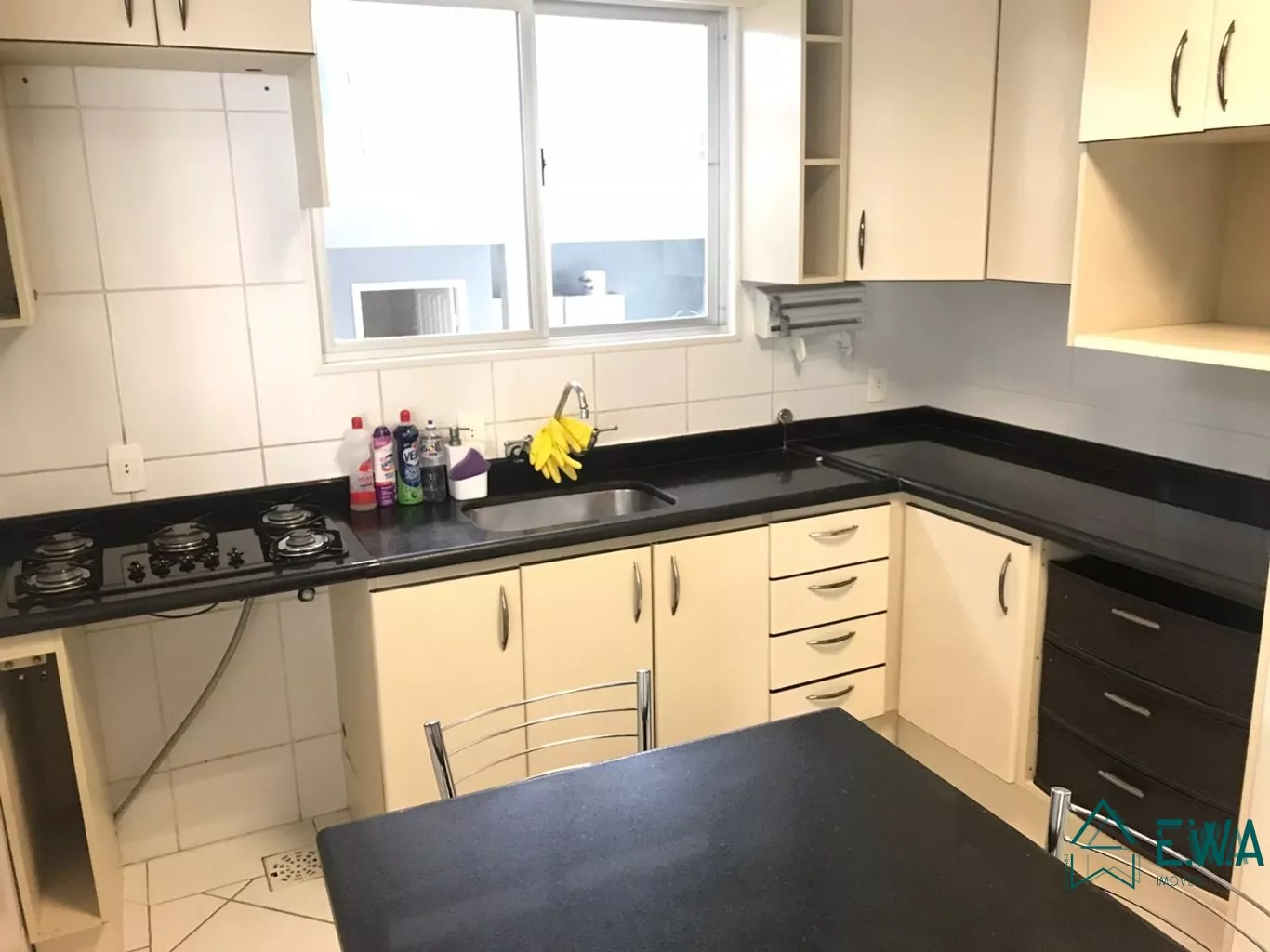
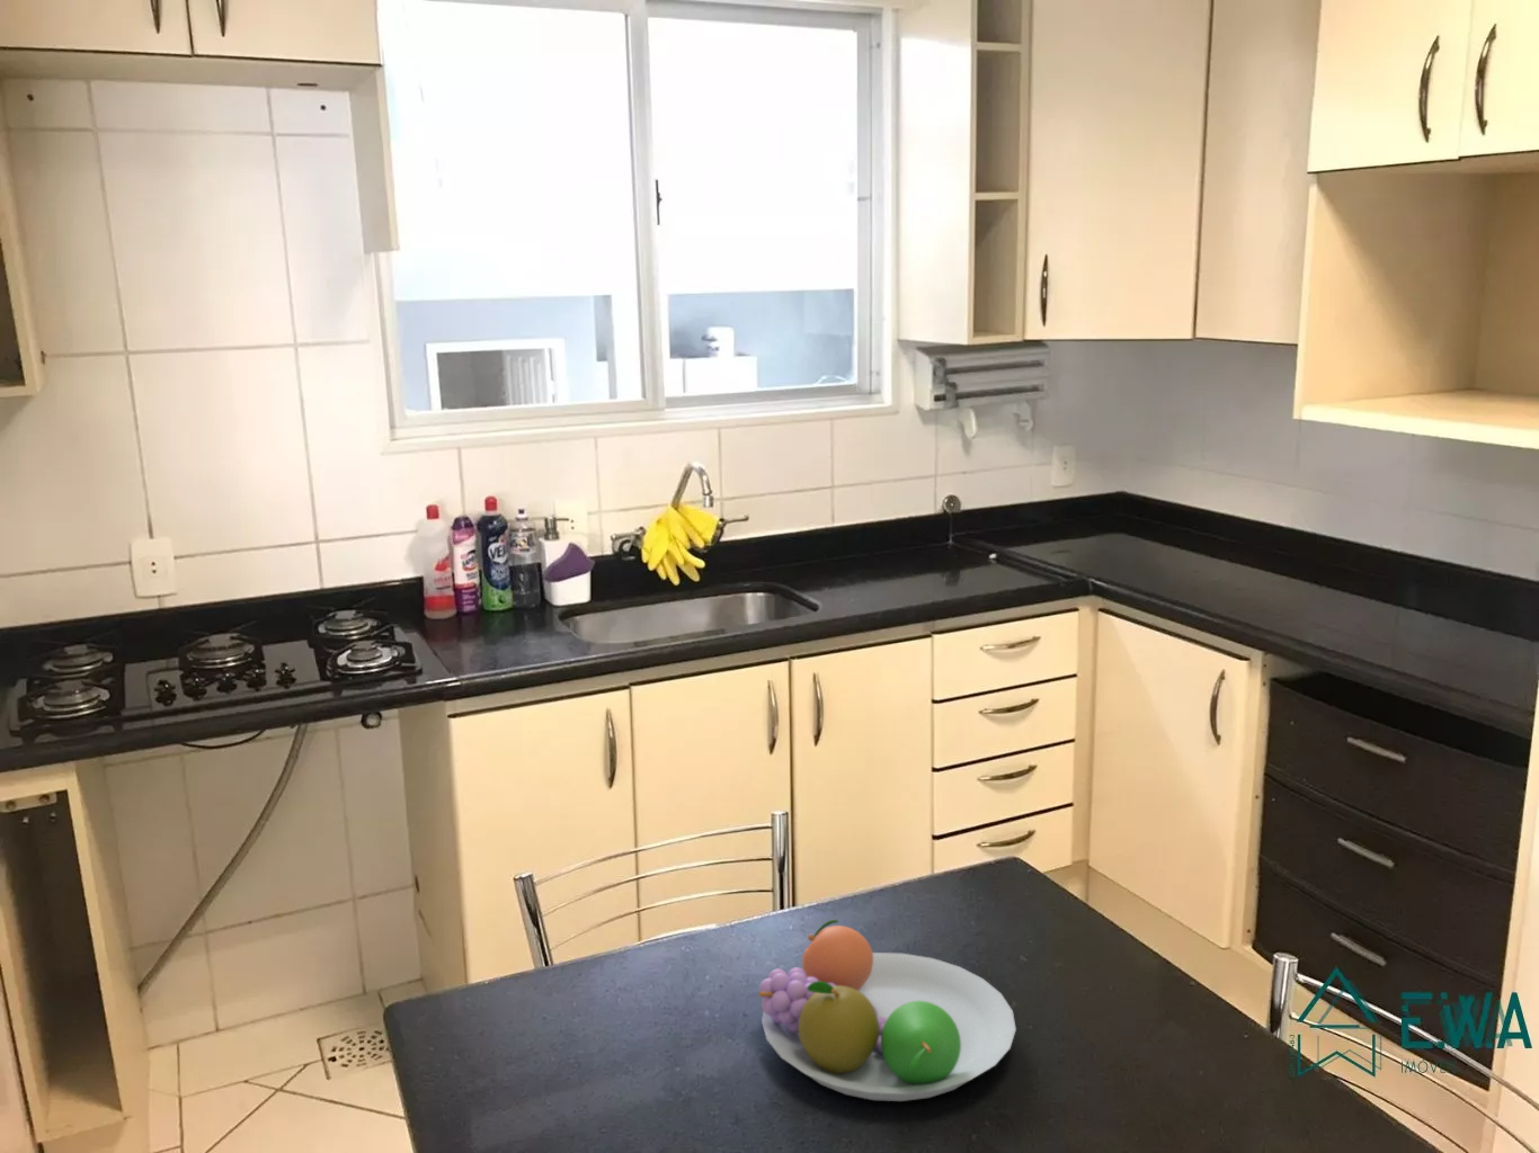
+ fruit bowl [757,919,1018,1102]
